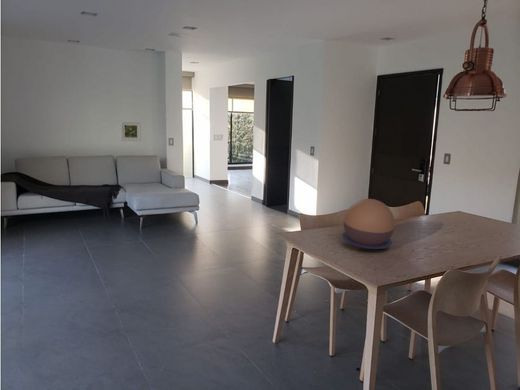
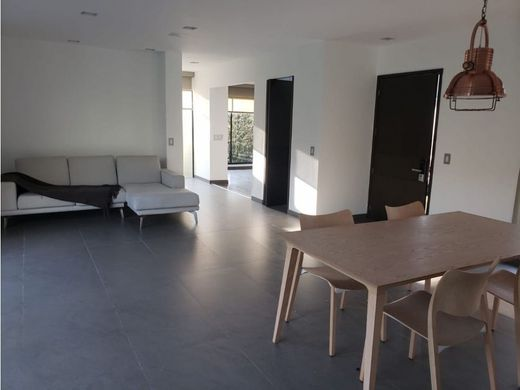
- decorative bowl [341,198,396,250]
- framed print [120,121,142,142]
